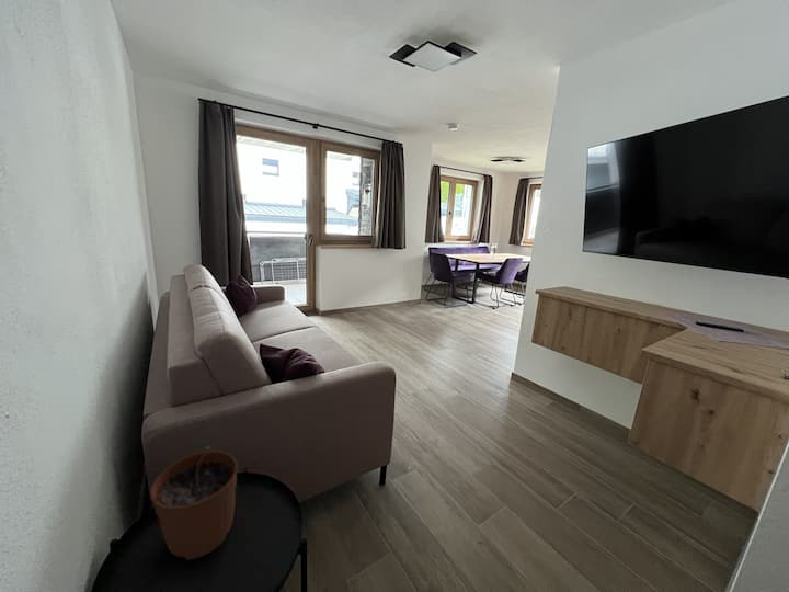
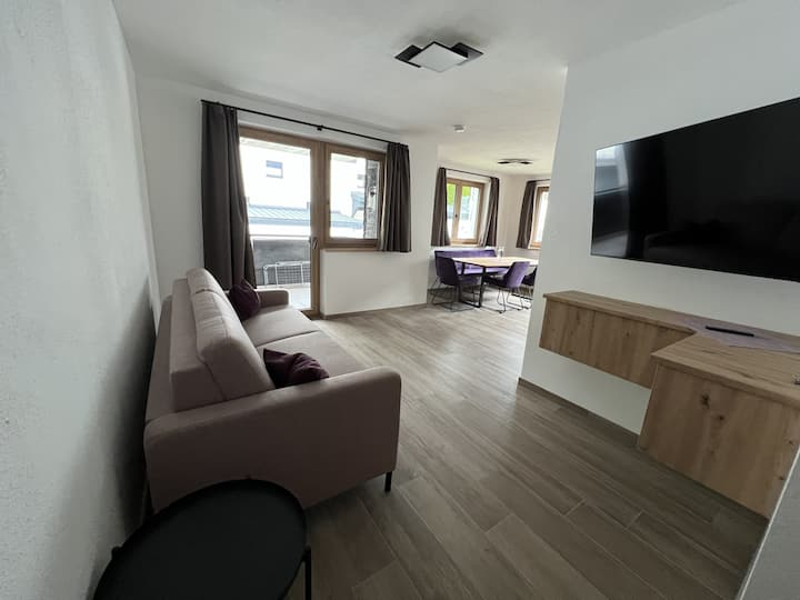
- plant pot [149,440,239,561]
